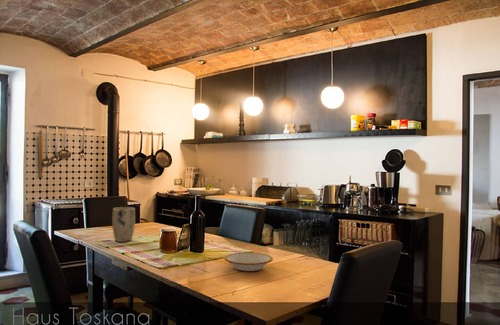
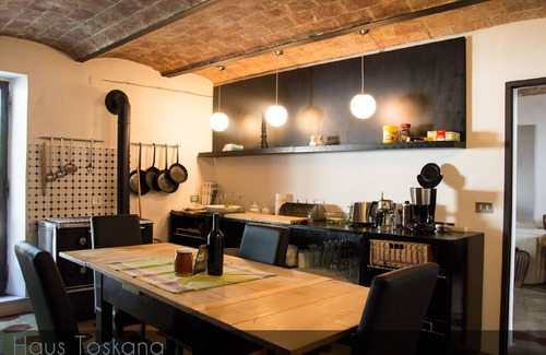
- plant pot [111,206,136,243]
- bowl [223,251,274,272]
